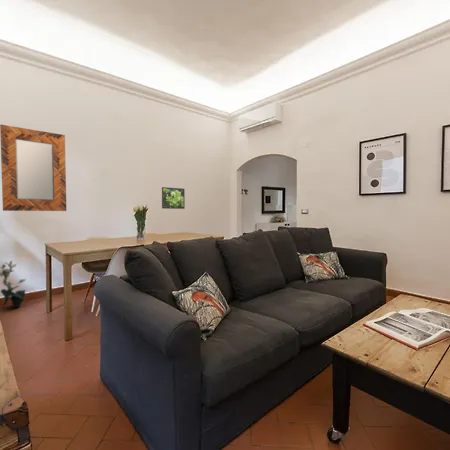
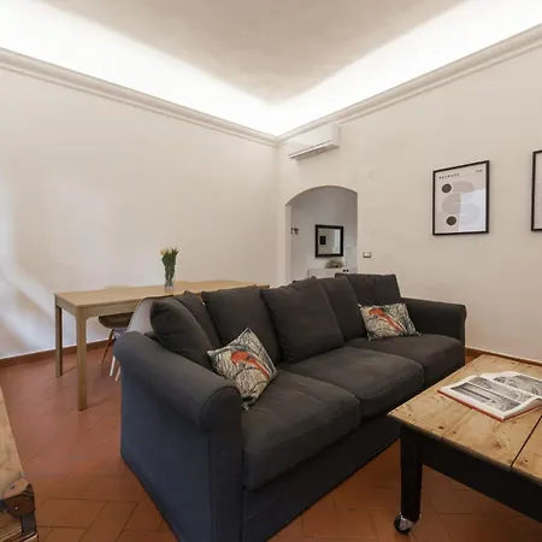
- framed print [161,186,186,210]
- home mirror [0,124,67,212]
- decorative plant [0,260,27,308]
